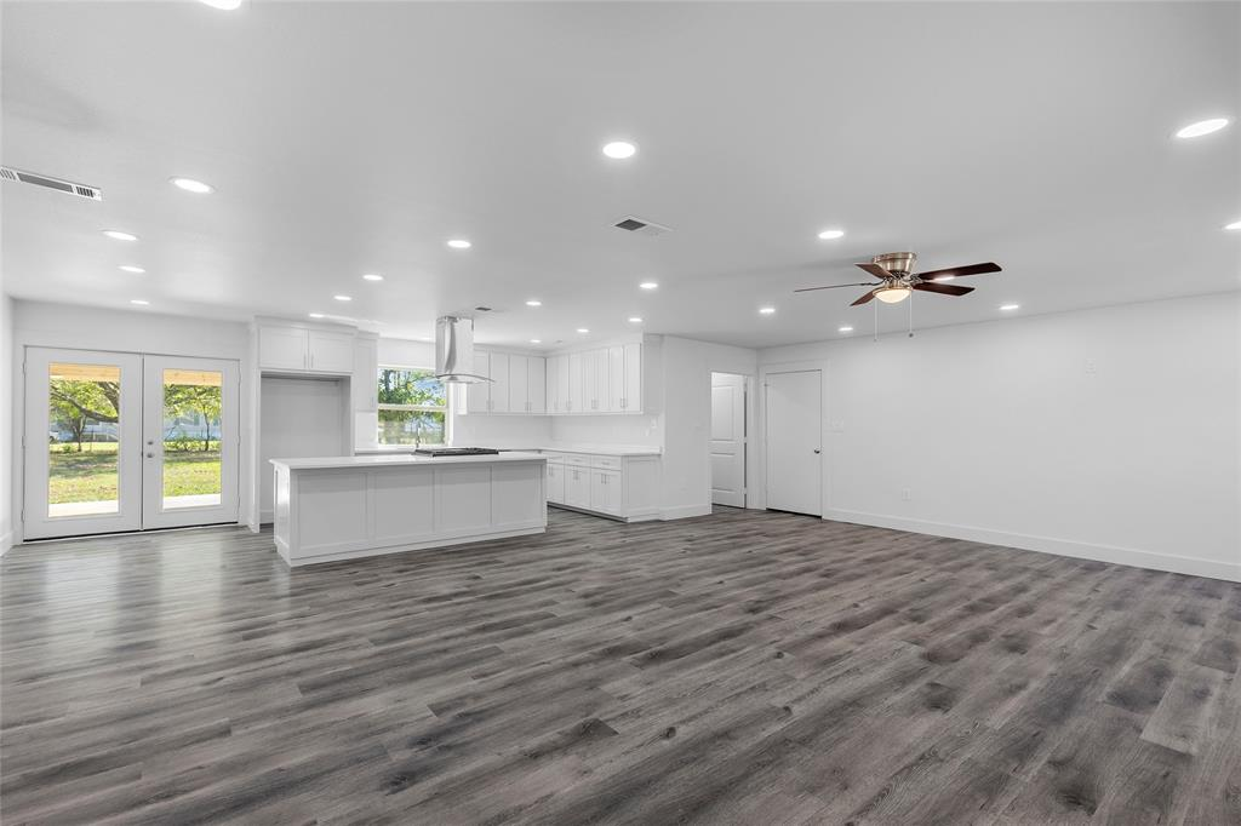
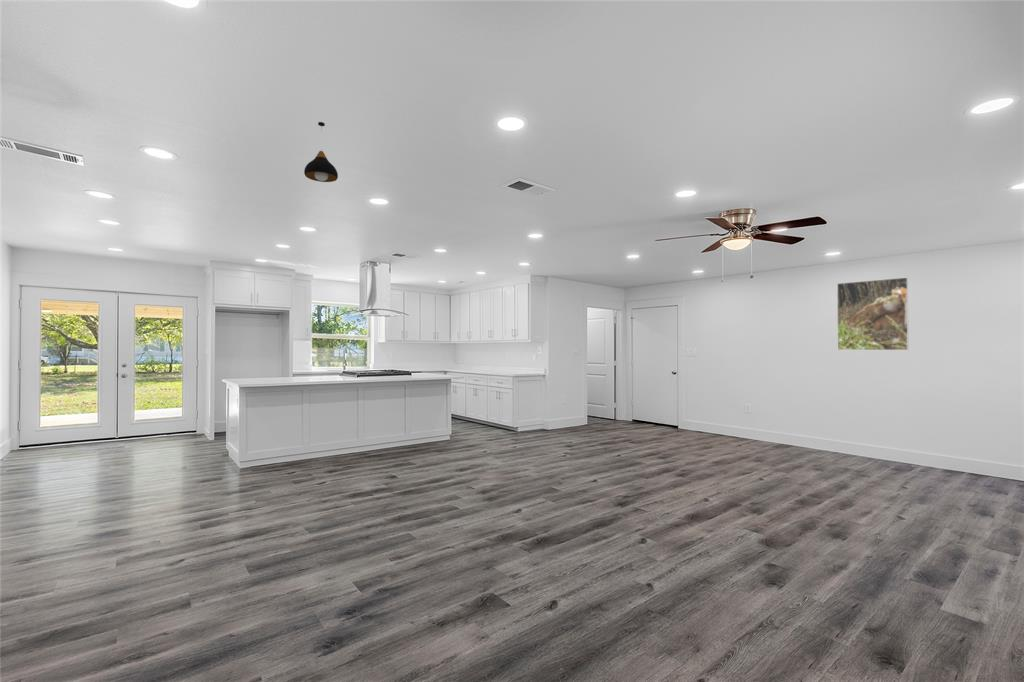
+ pendant light [303,121,339,183]
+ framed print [836,276,909,351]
